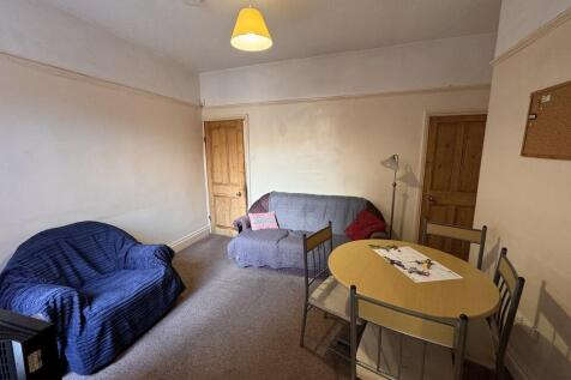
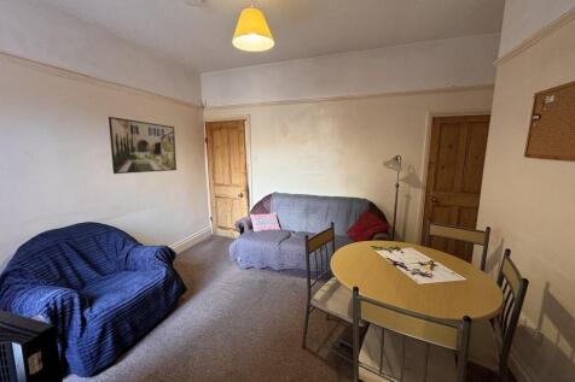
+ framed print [108,116,178,175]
